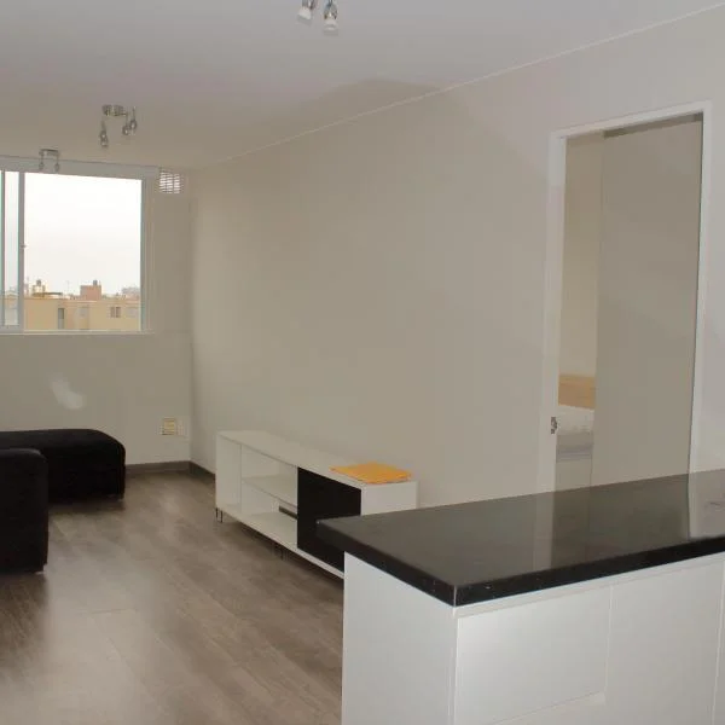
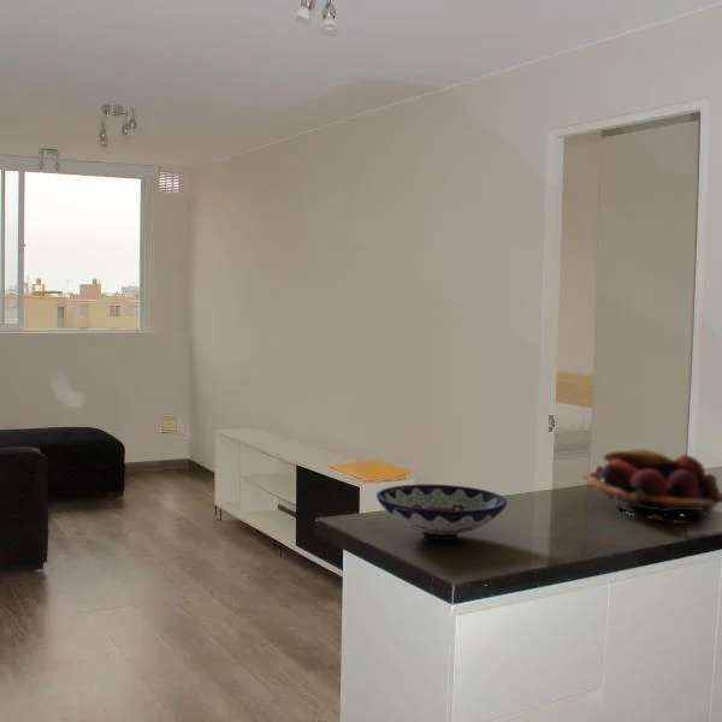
+ bowl [375,484,508,542]
+ fruit basket [581,448,722,525]
